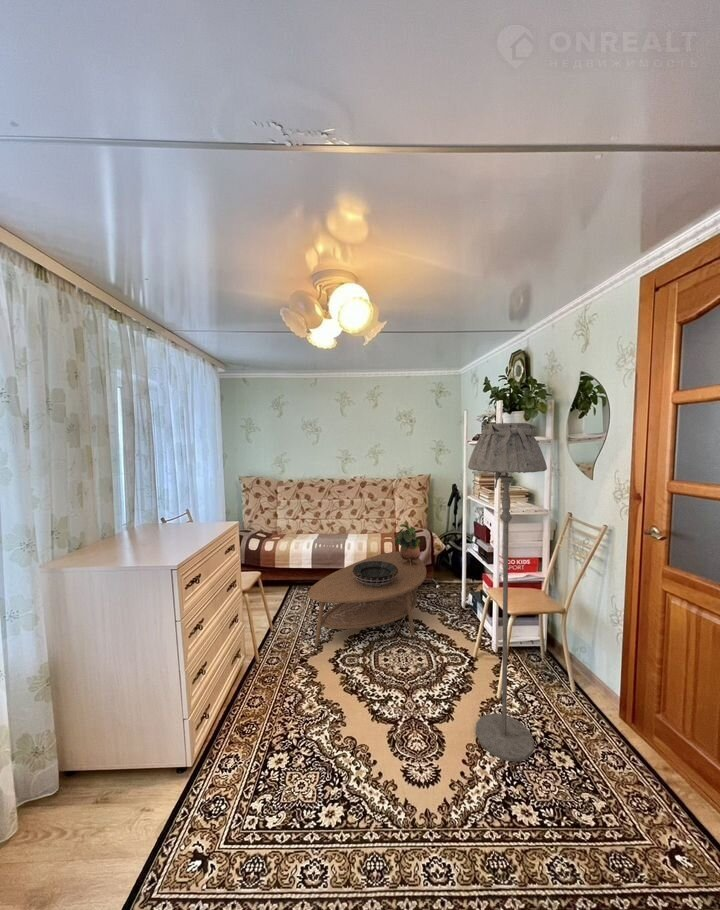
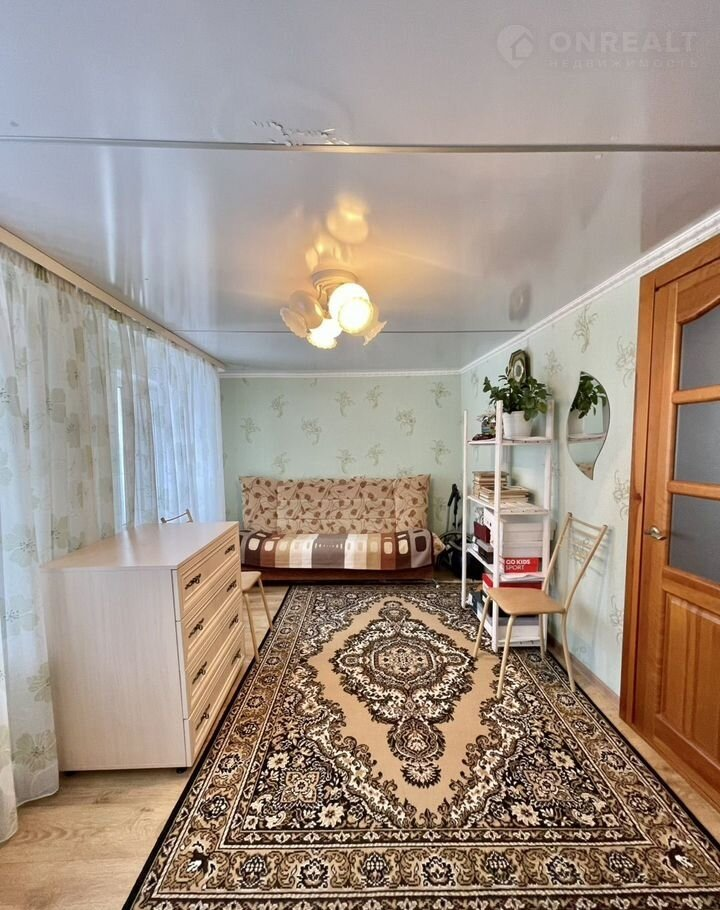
- potted plant [394,523,421,568]
- coffee table [307,551,427,648]
- decorative bowl [352,561,398,586]
- floor lamp [467,422,548,763]
